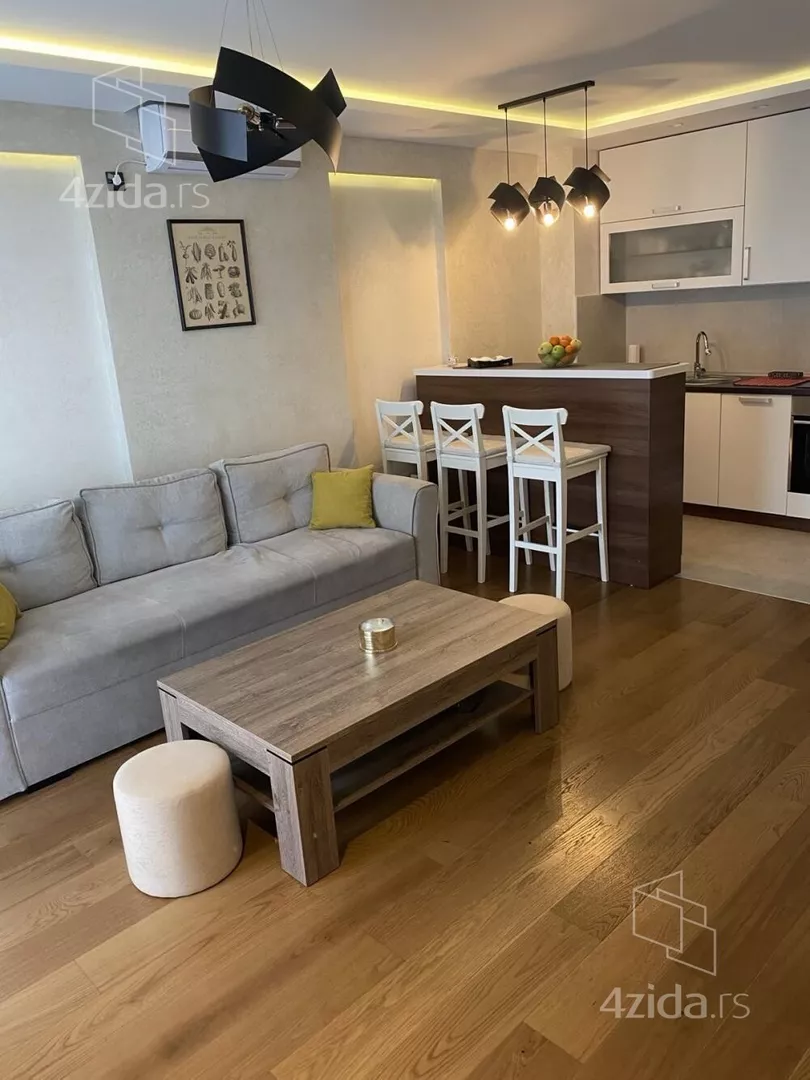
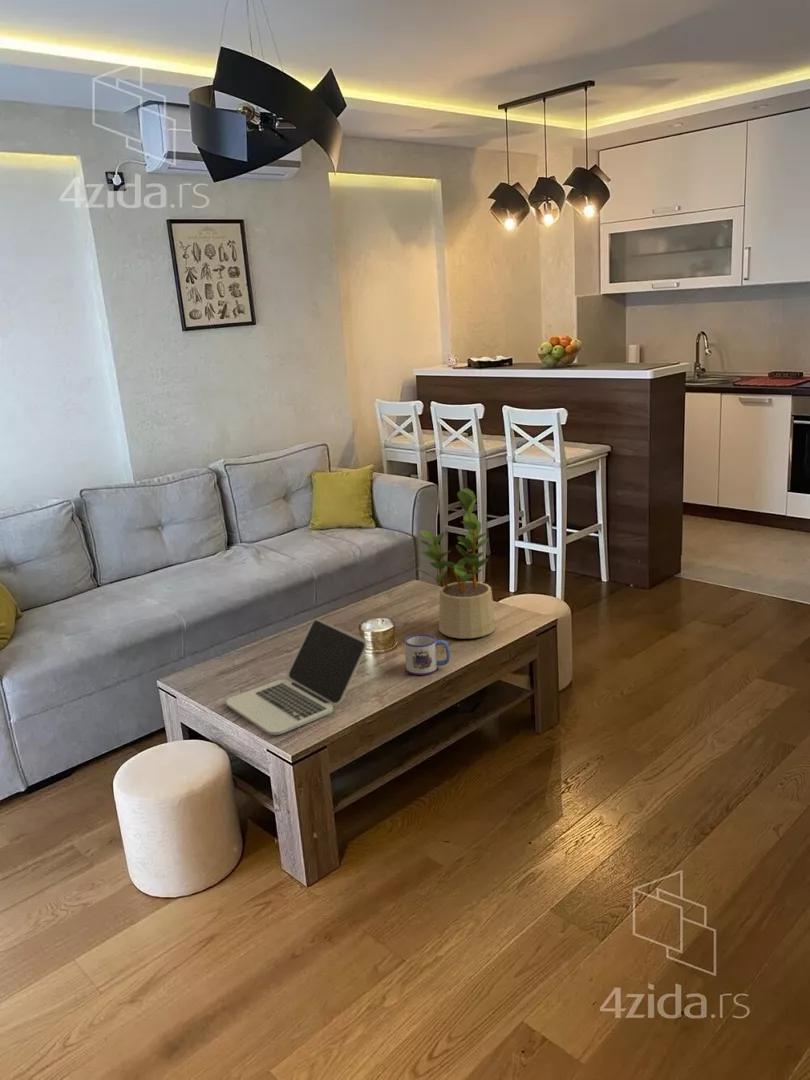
+ laptop [225,618,368,736]
+ mug [404,633,451,676]
+ potted plant [416,487,496,639]
